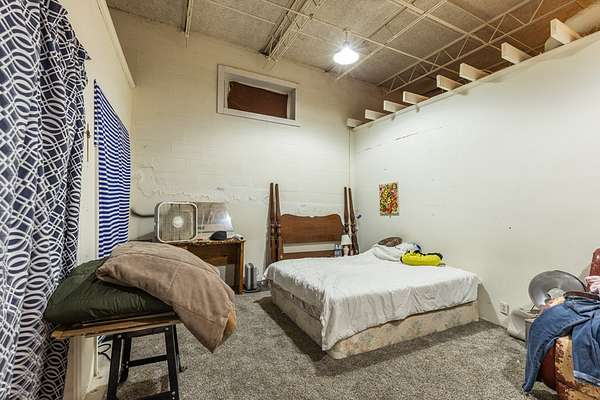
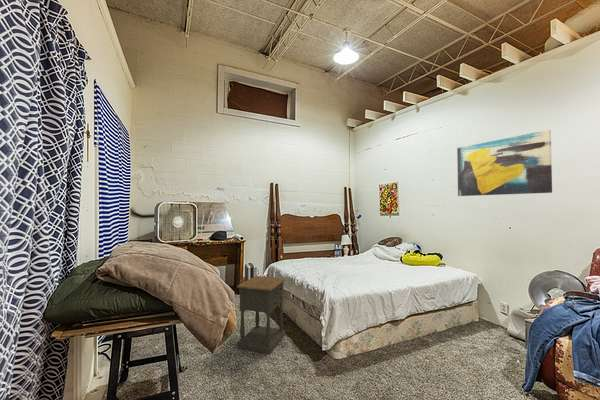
+ nightstand [236,275,287,355]
+ wall art [456,129,553,197]
